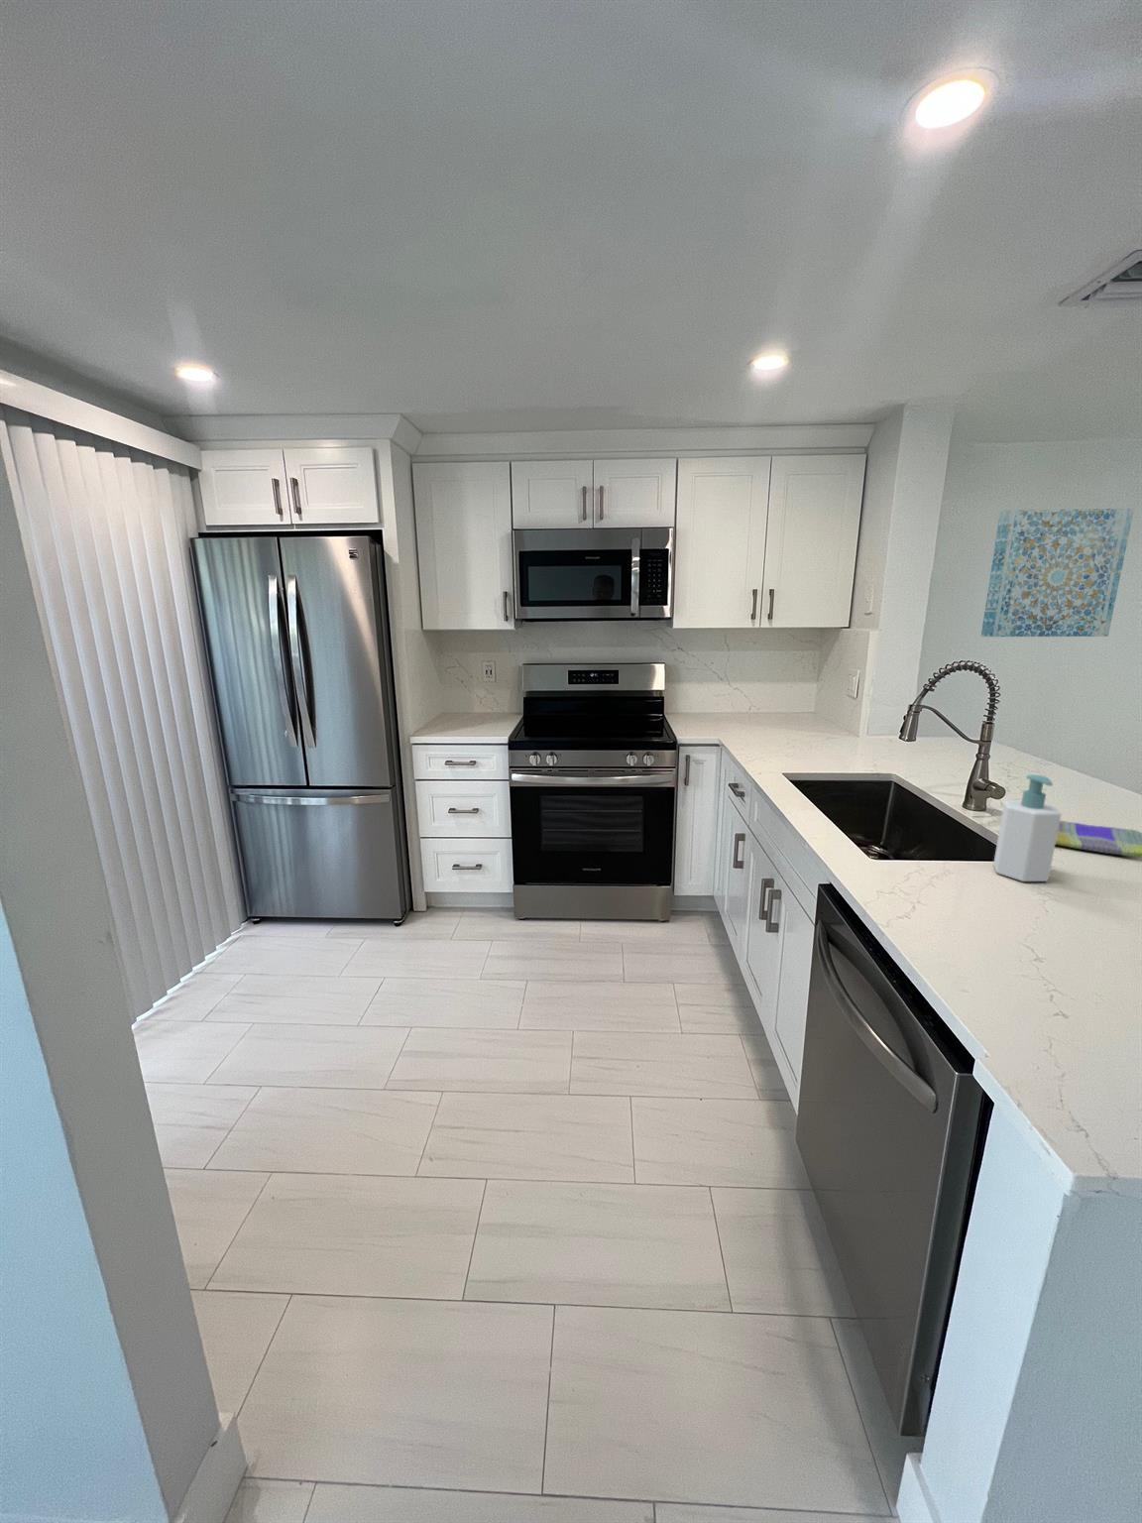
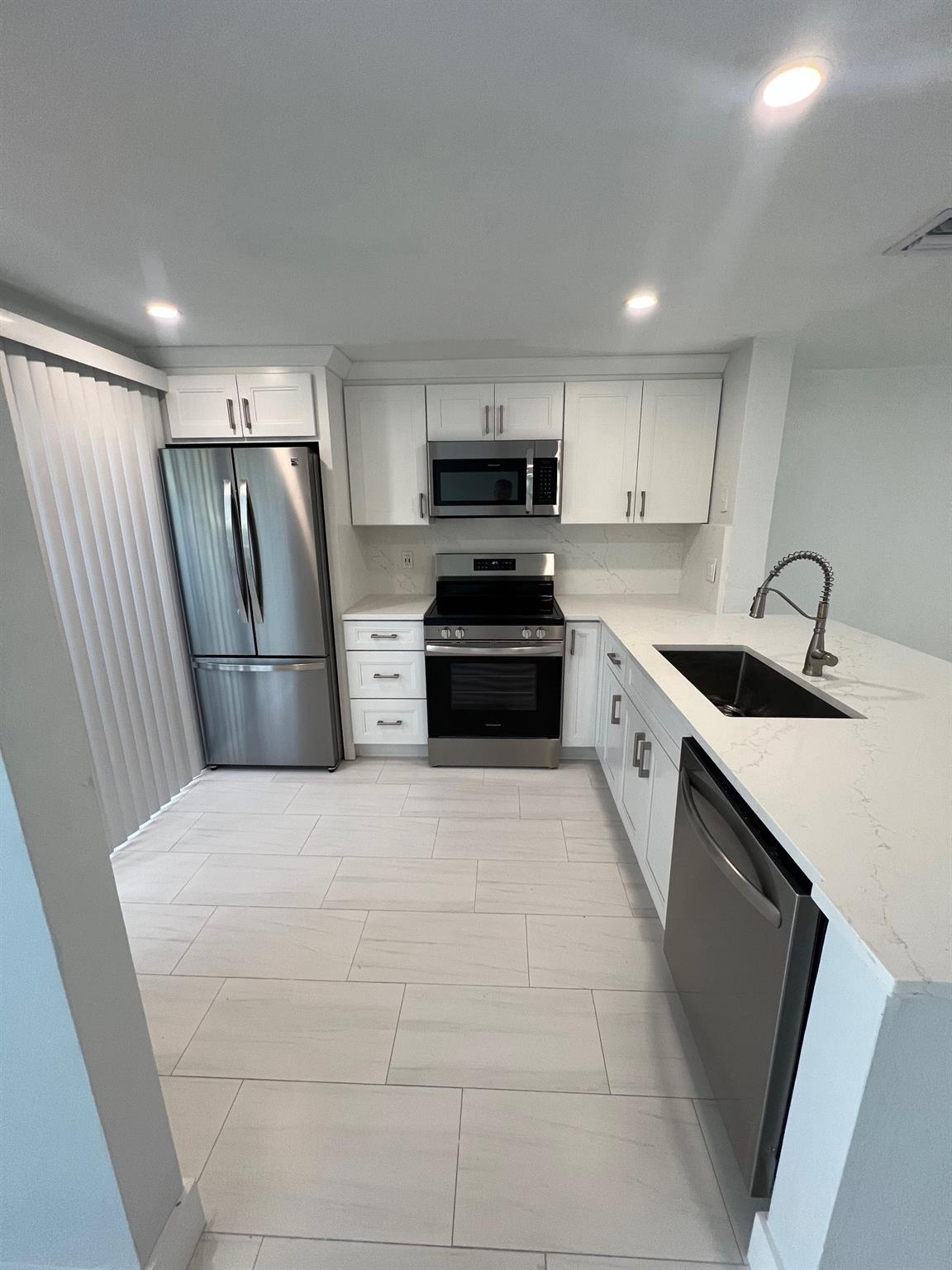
- wall art [980,507,1135,638]
- soap bottle [992,773,1062,883]
- dish towel [1056,819,1142,857]
